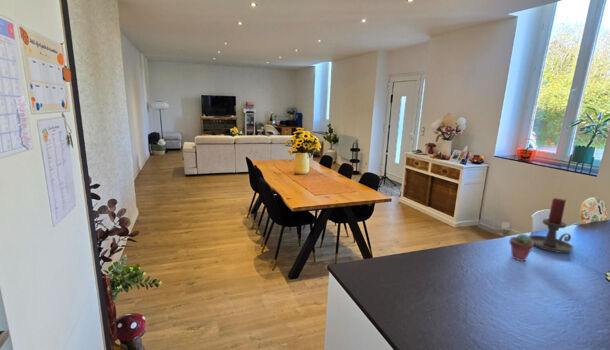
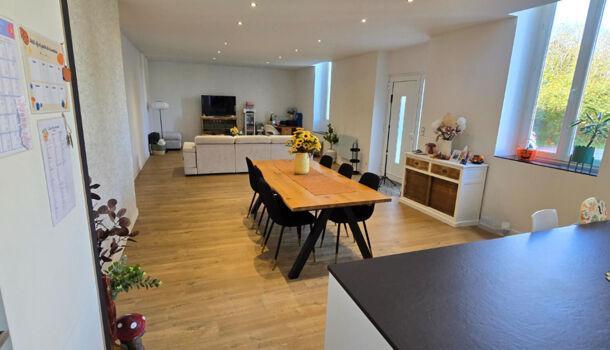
- potted succulent [508,233,534,262]
- candle holder [528,197,575,254]
